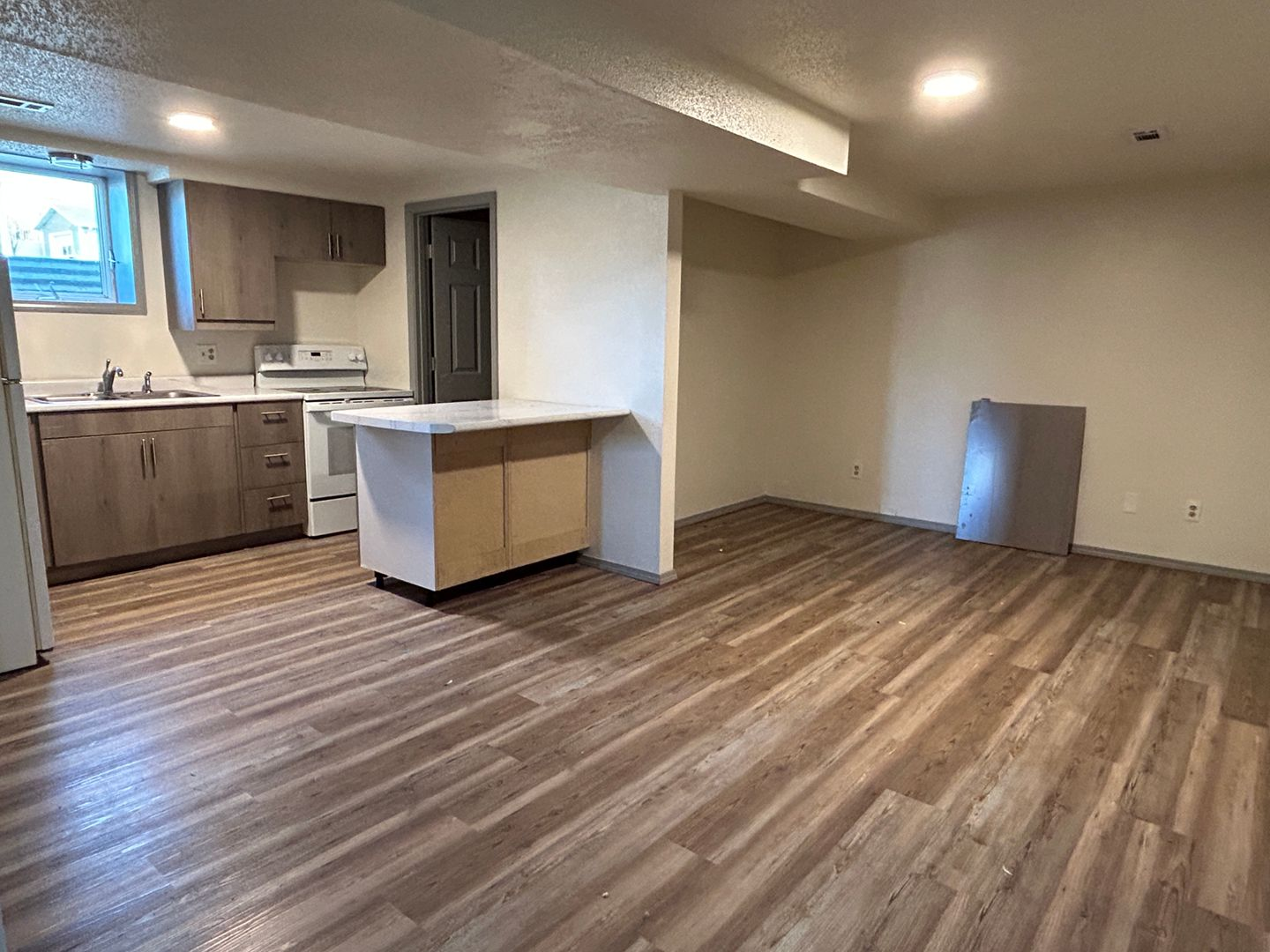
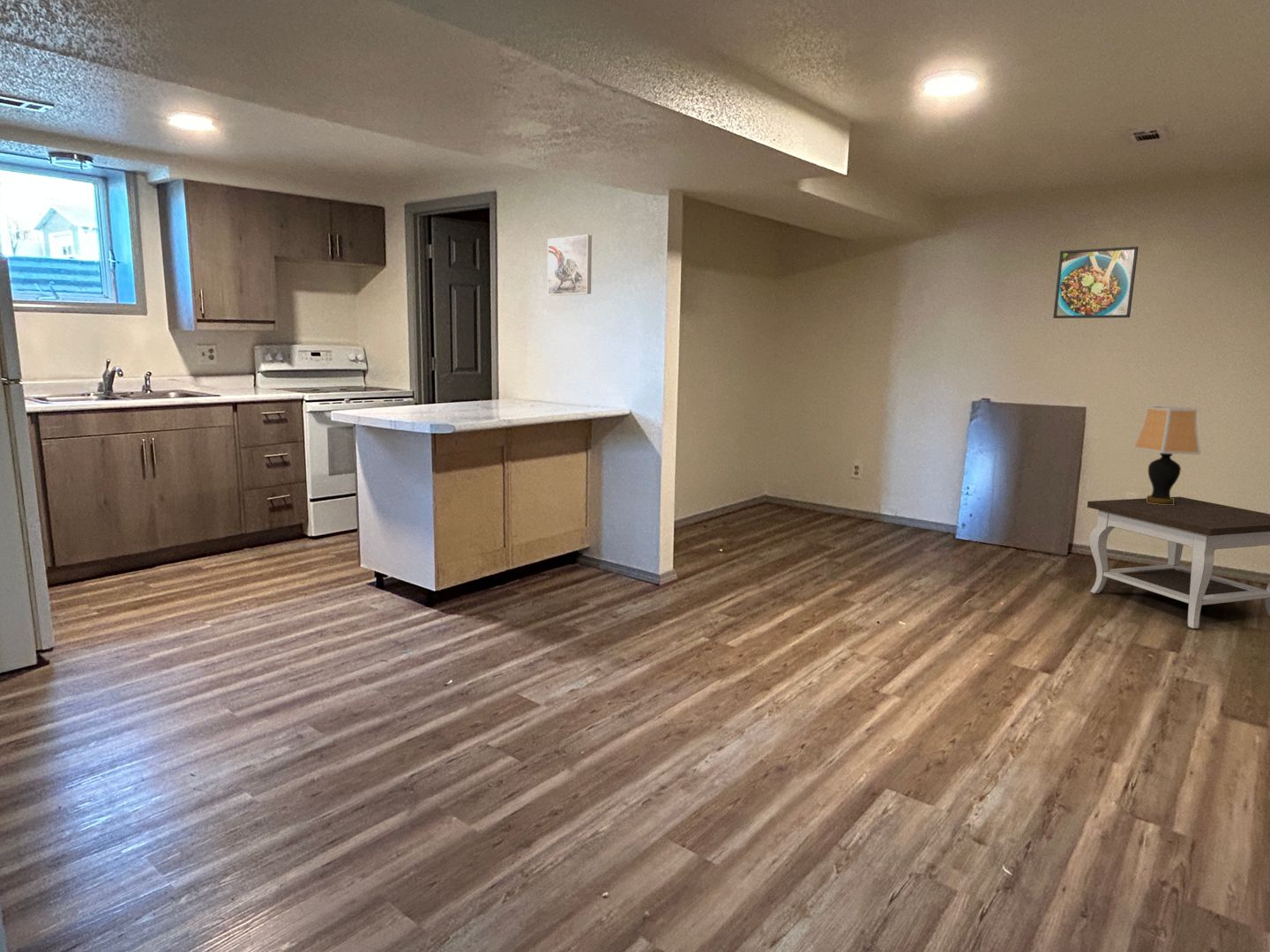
+ table lamp [1132,405,1201,505]
+ side table [1087,495,1270,629]
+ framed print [1052,246,1139,319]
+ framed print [547,234,593,296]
